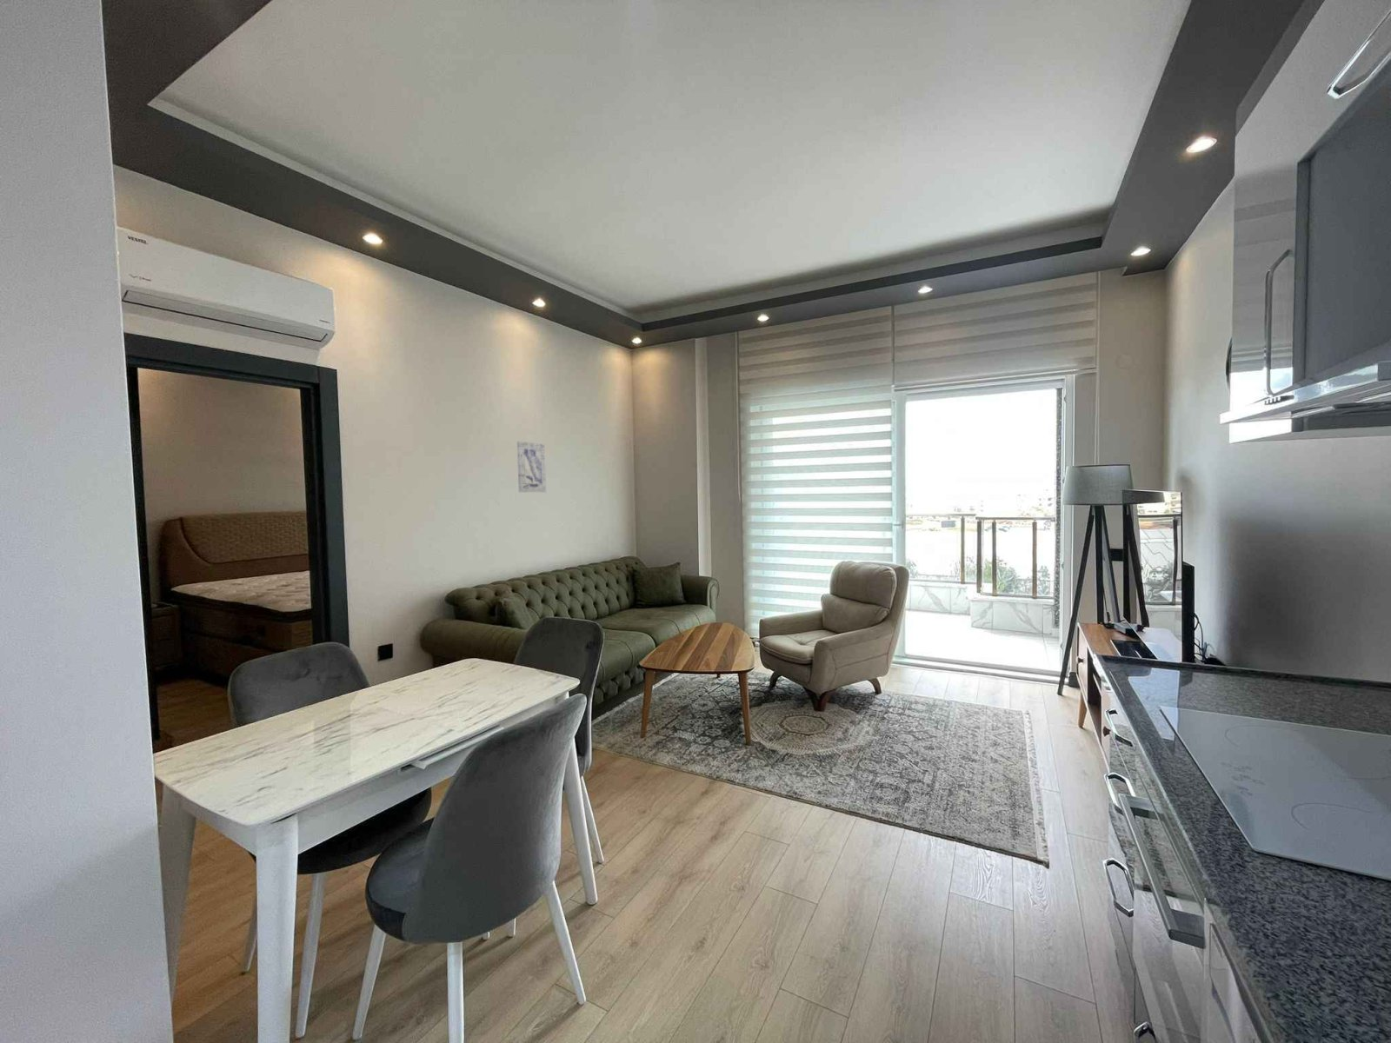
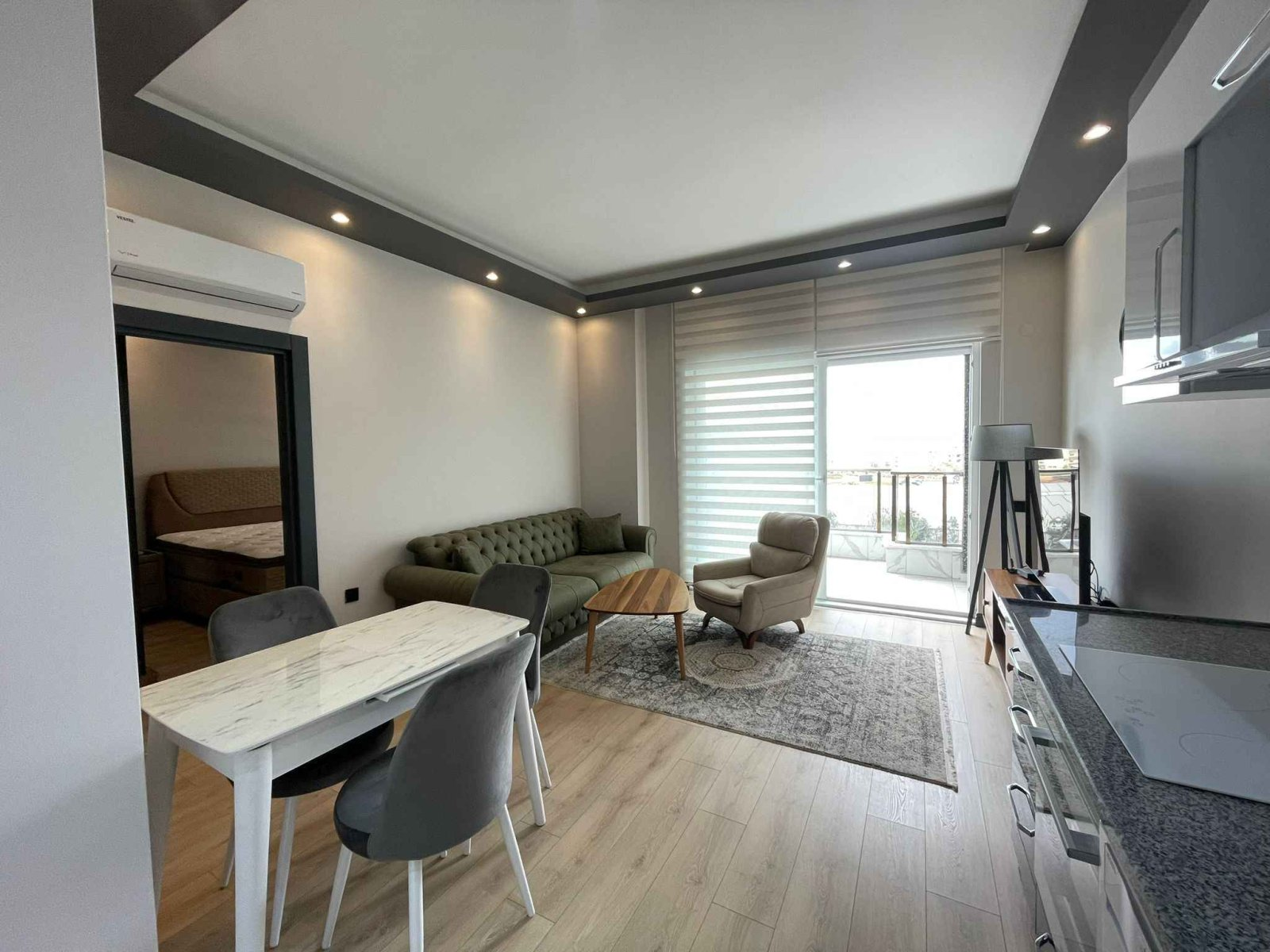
- wall art [516,439,547,493]
